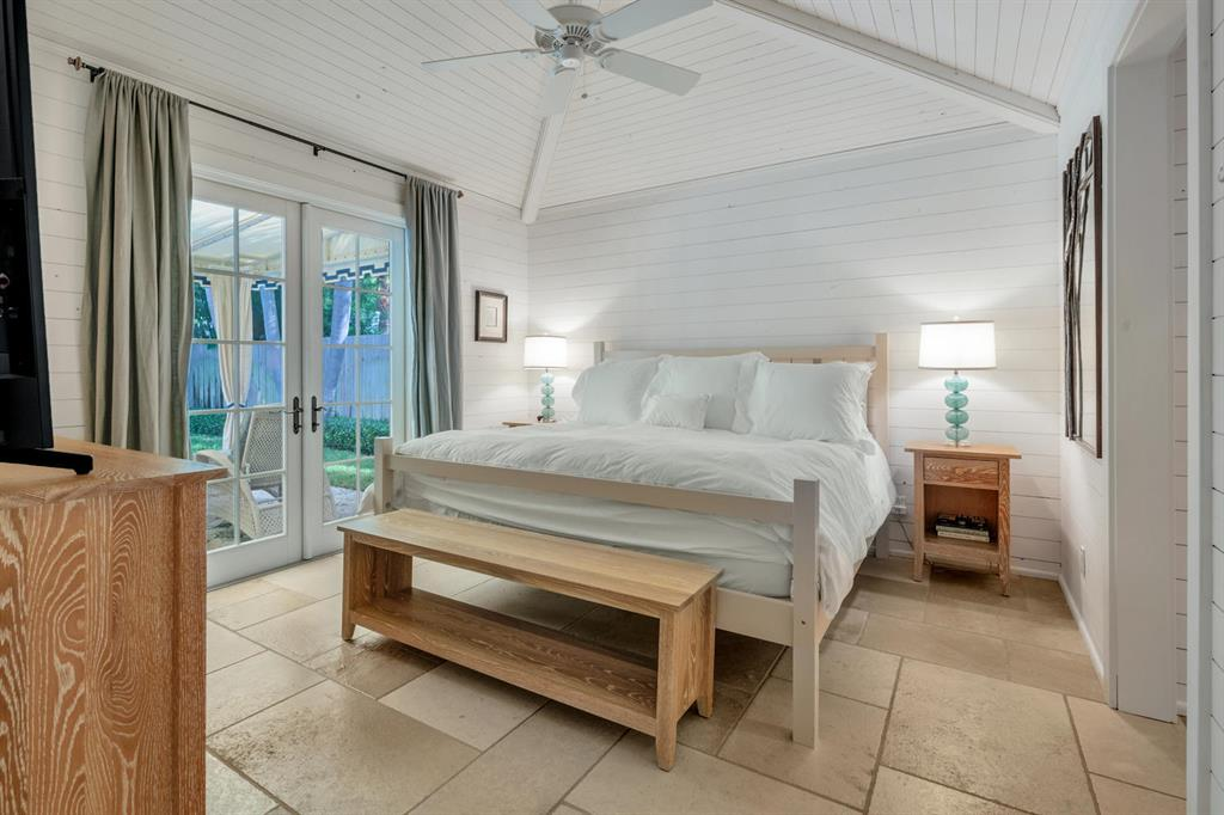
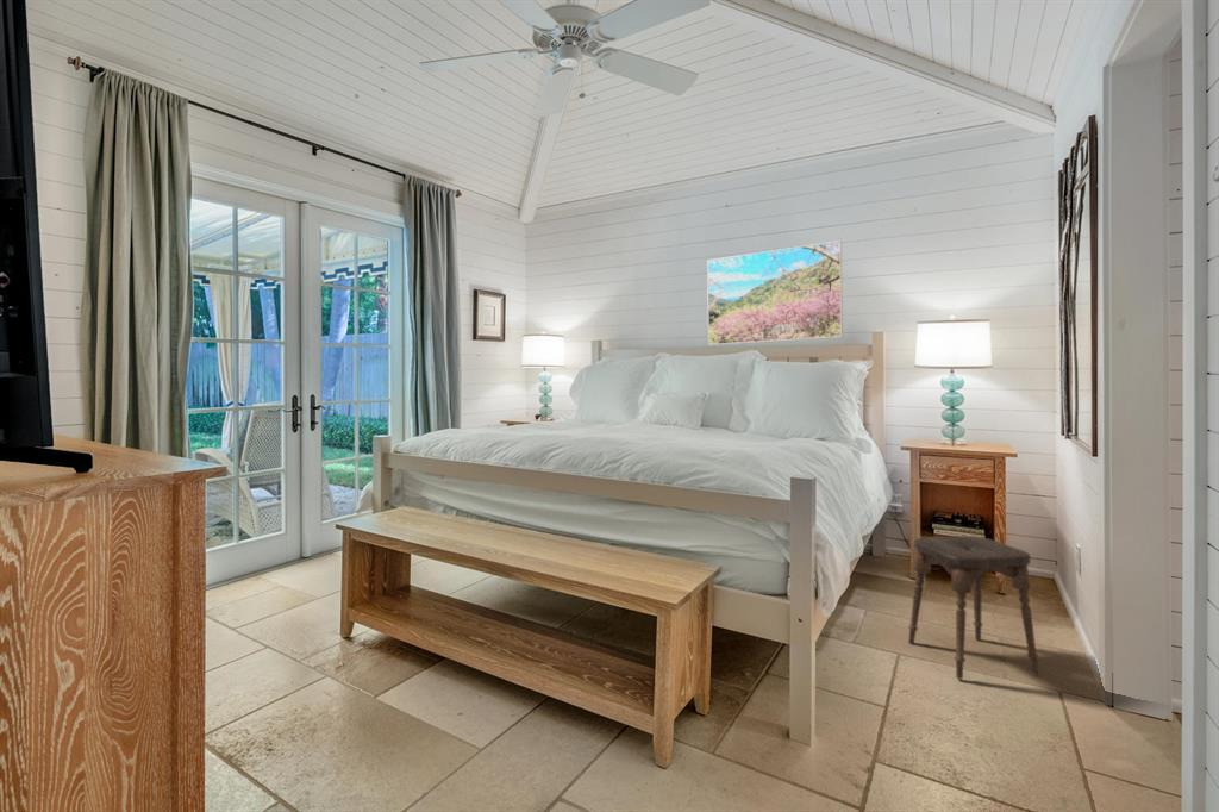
+ stool [907,535,1039,681]
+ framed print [706,239,844,346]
